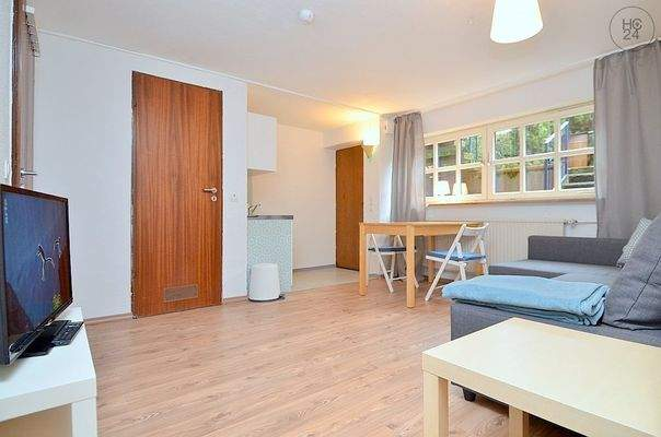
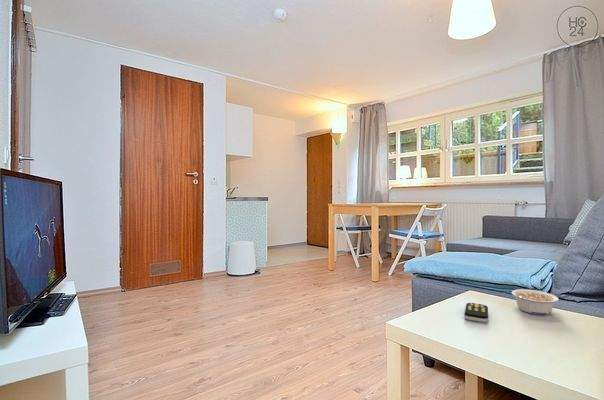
+ legume [511,288,559,316]
+ remote control [463,301,489,323]
